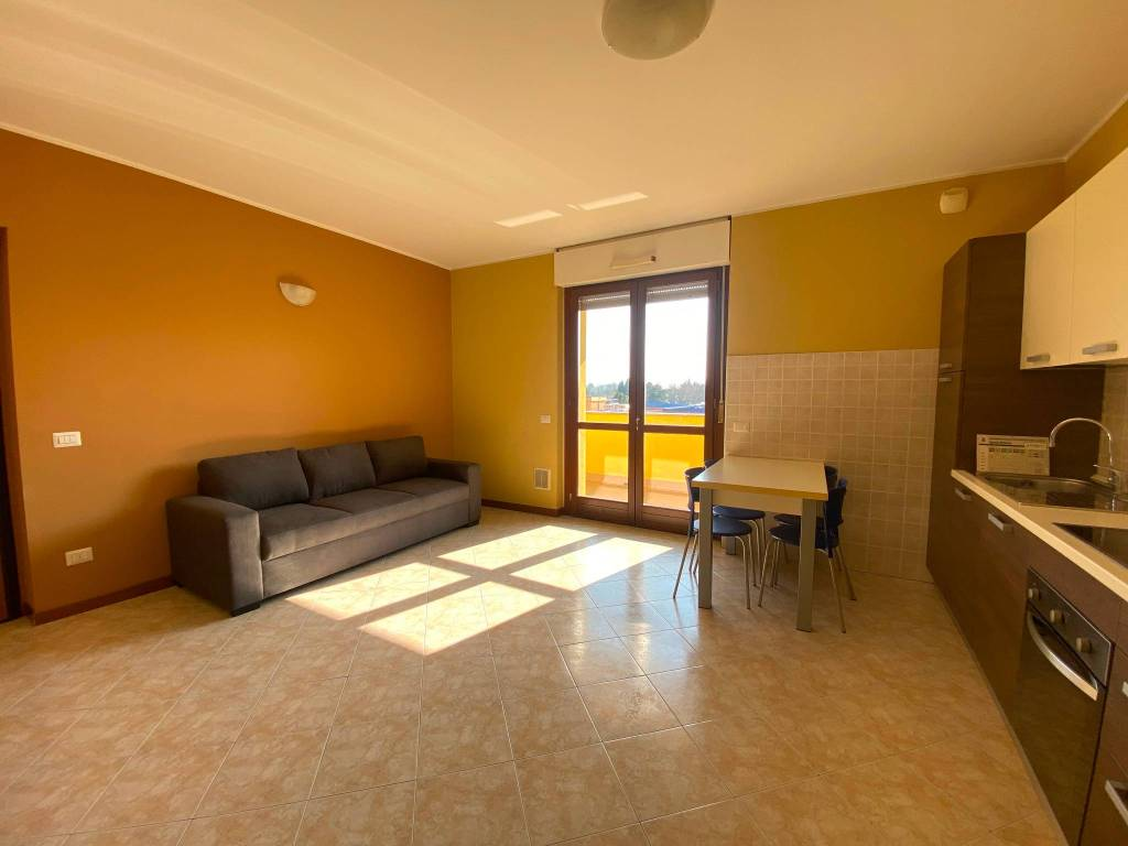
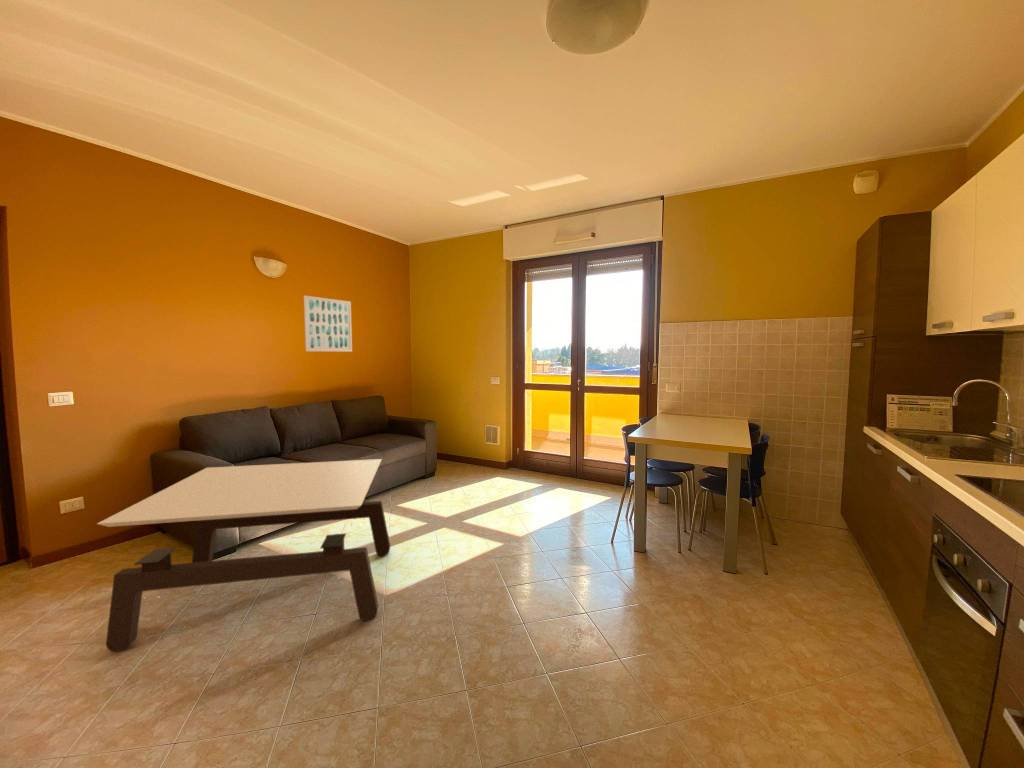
+ coffee table [96,458,391,653]
+ wall art [303,295,353,353]
